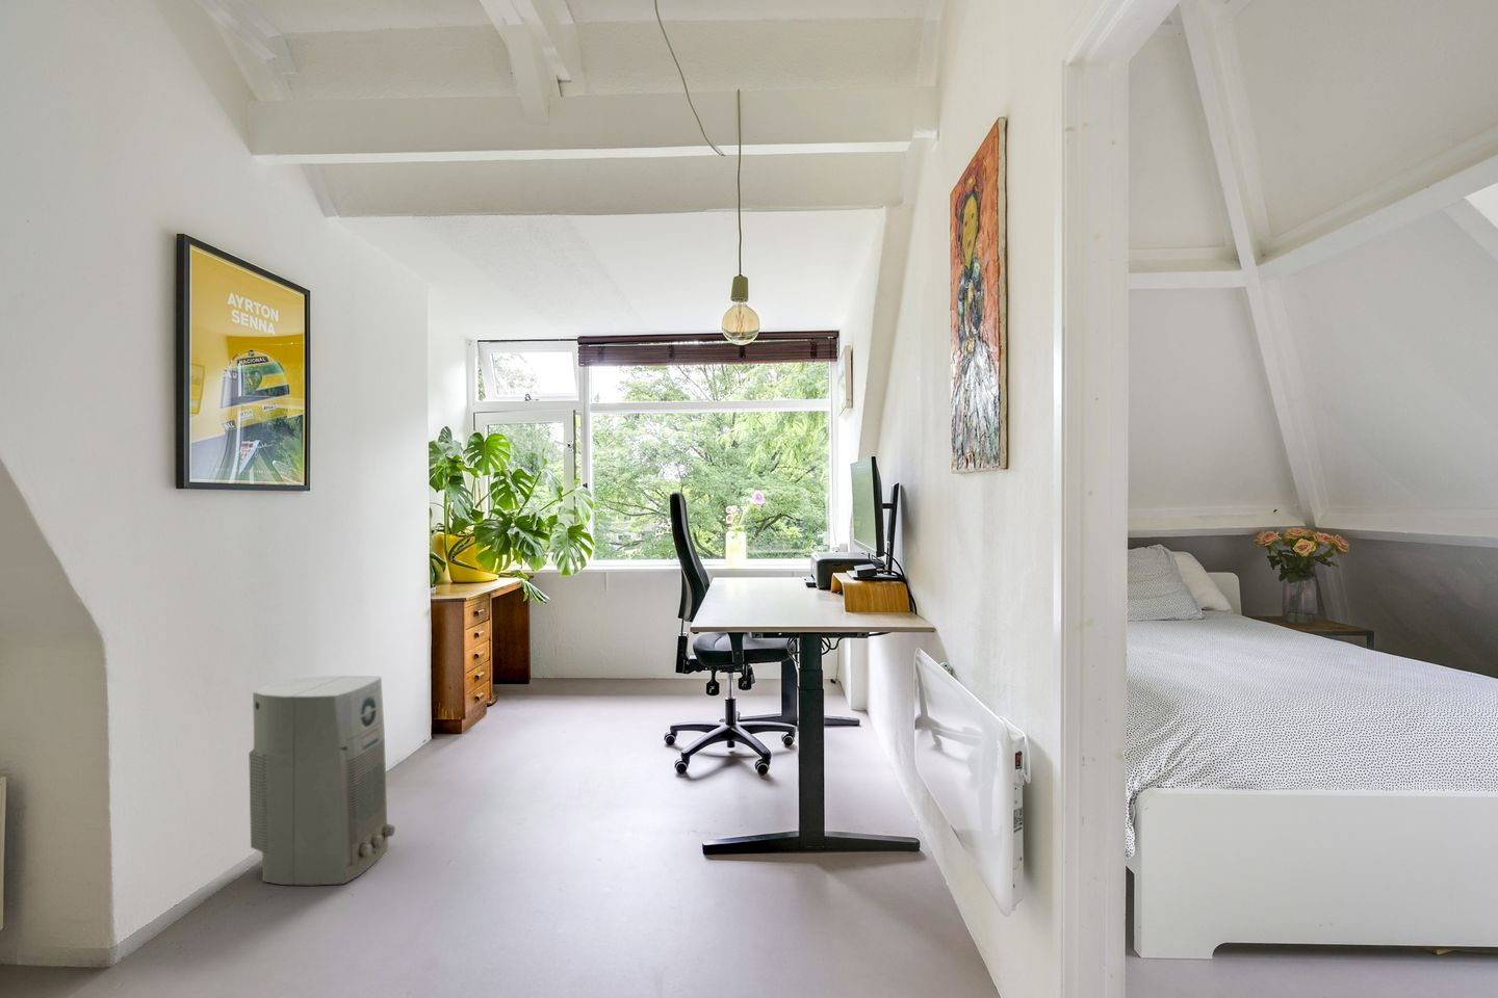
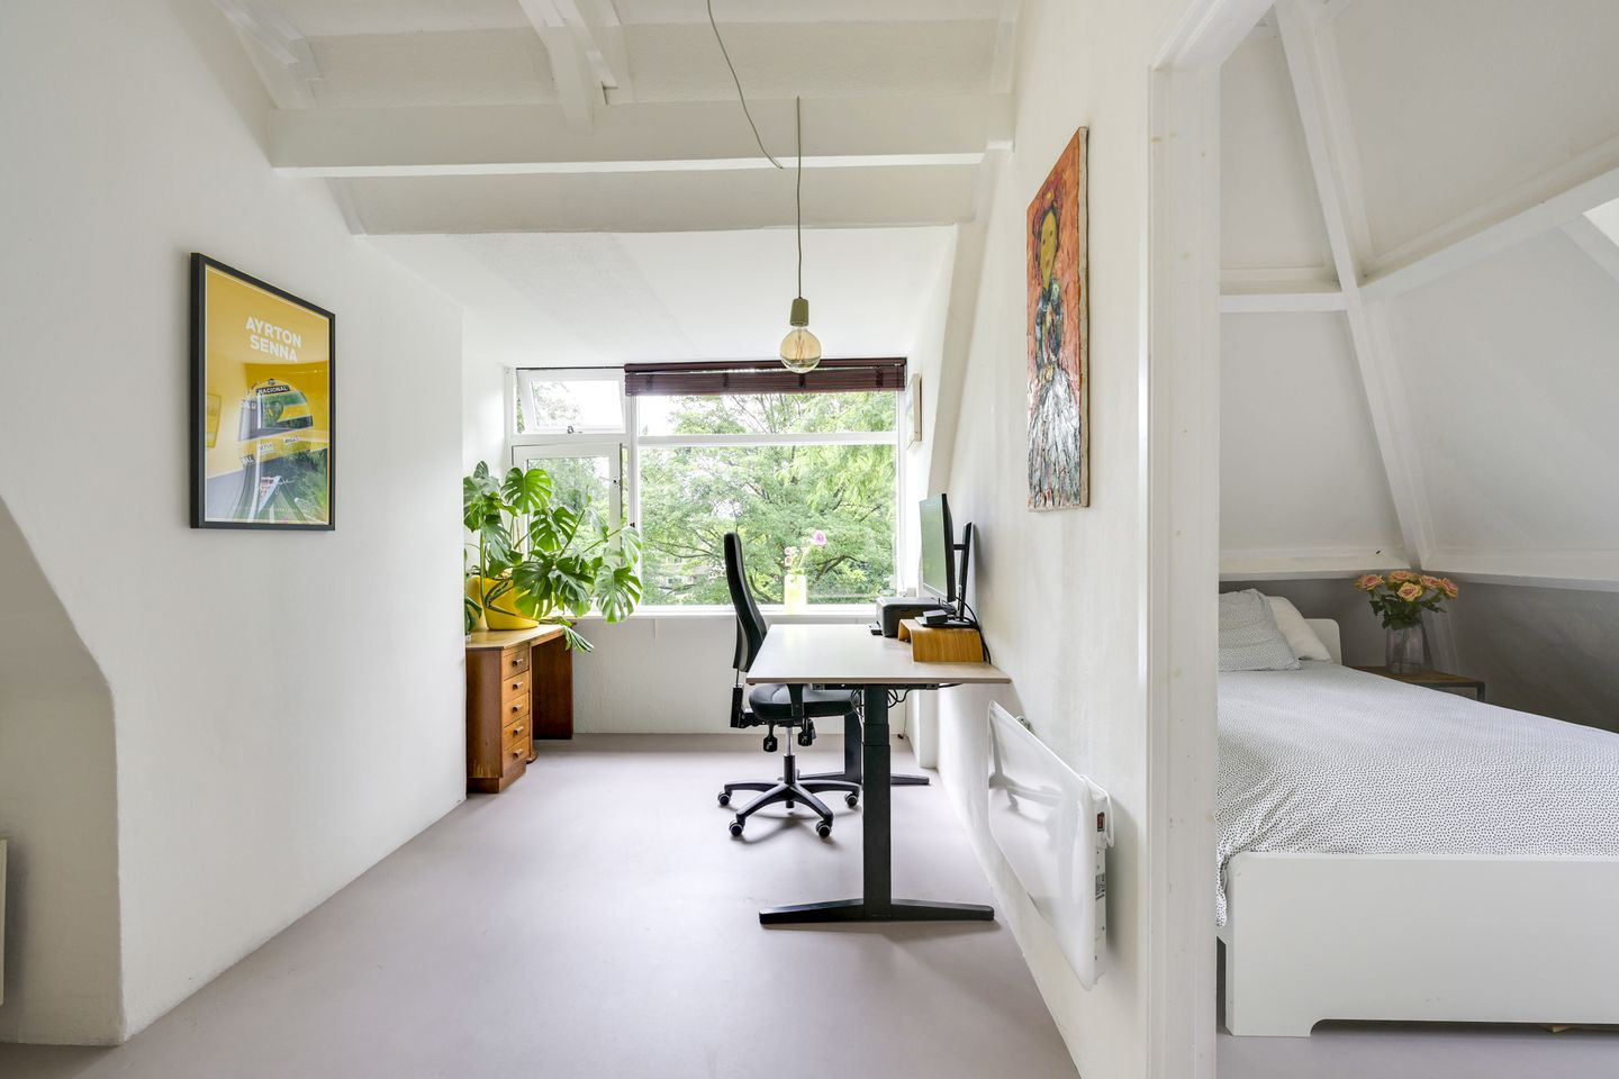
- air purifier [247,675,397,886]
